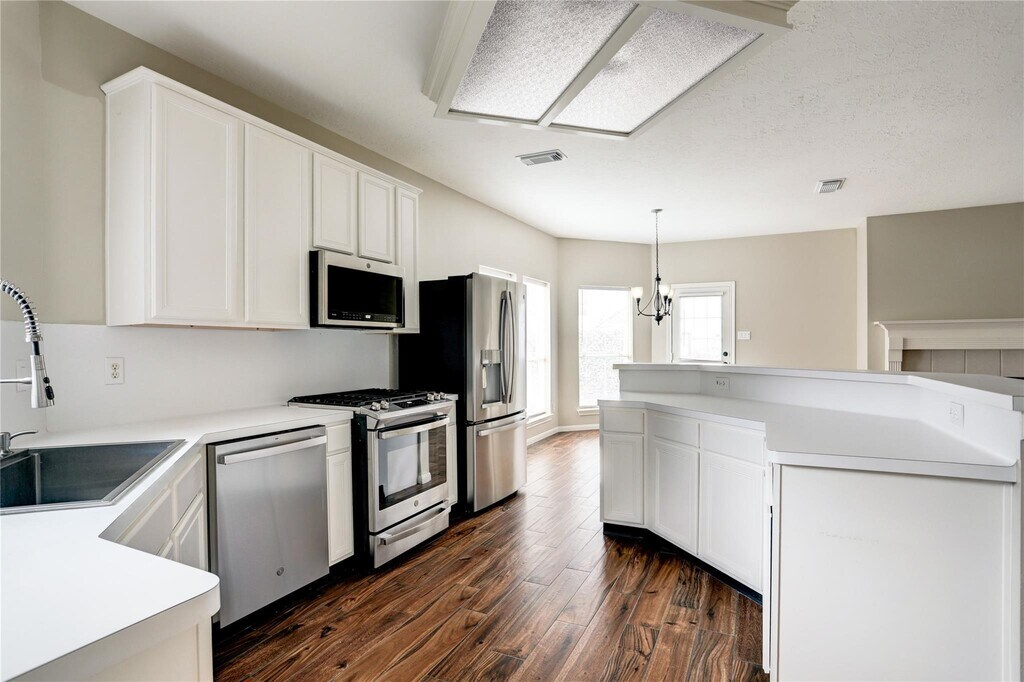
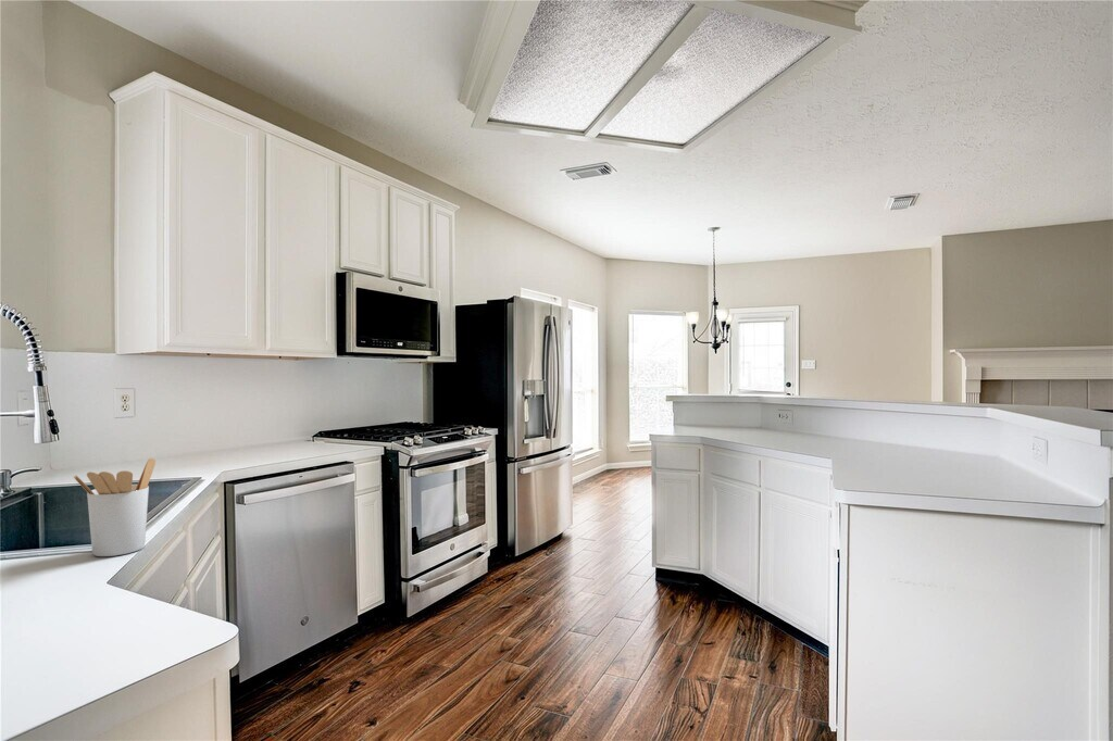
+ utensil holder [73,457,157,557]
